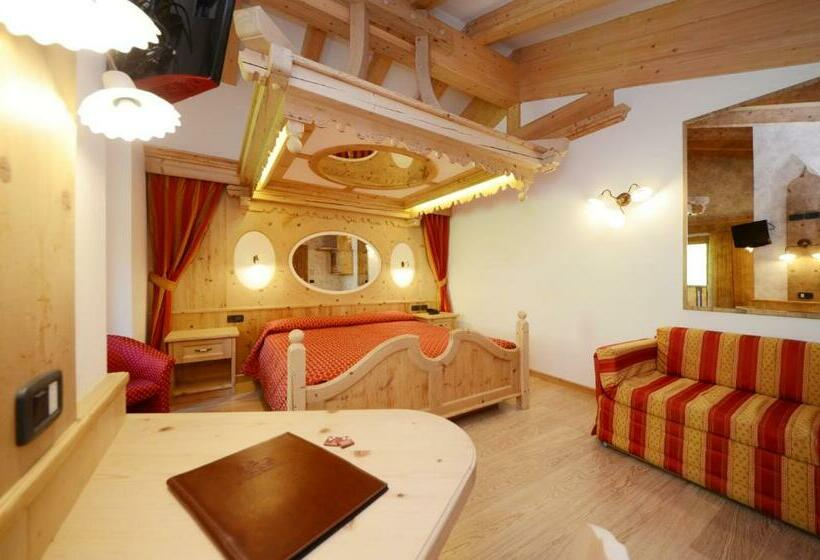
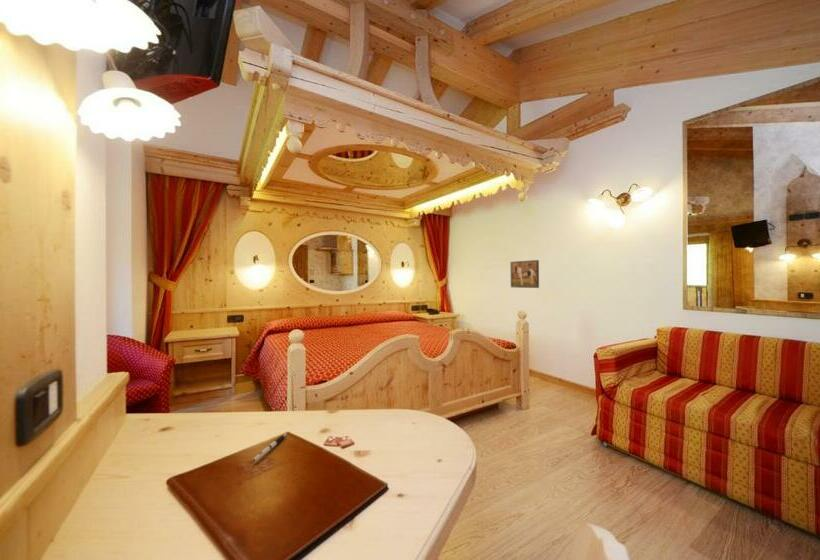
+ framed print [510,259,540,289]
+ pen [252,432,288,462]
